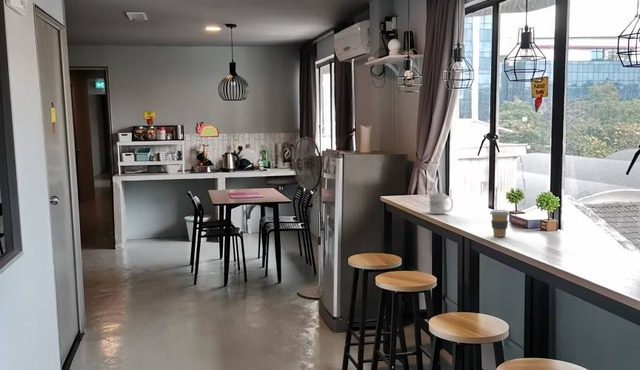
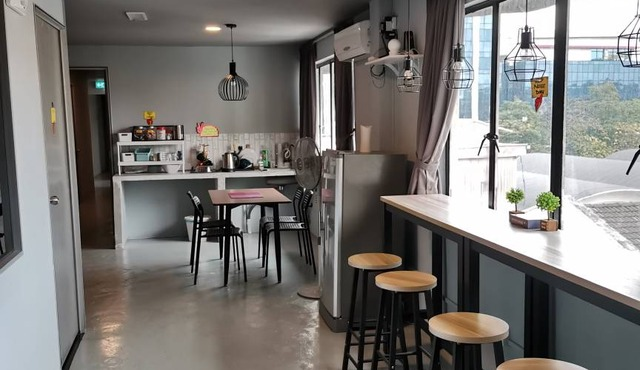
- mug [428,192,454,215]
- coffee cup [489,209,510,238]
